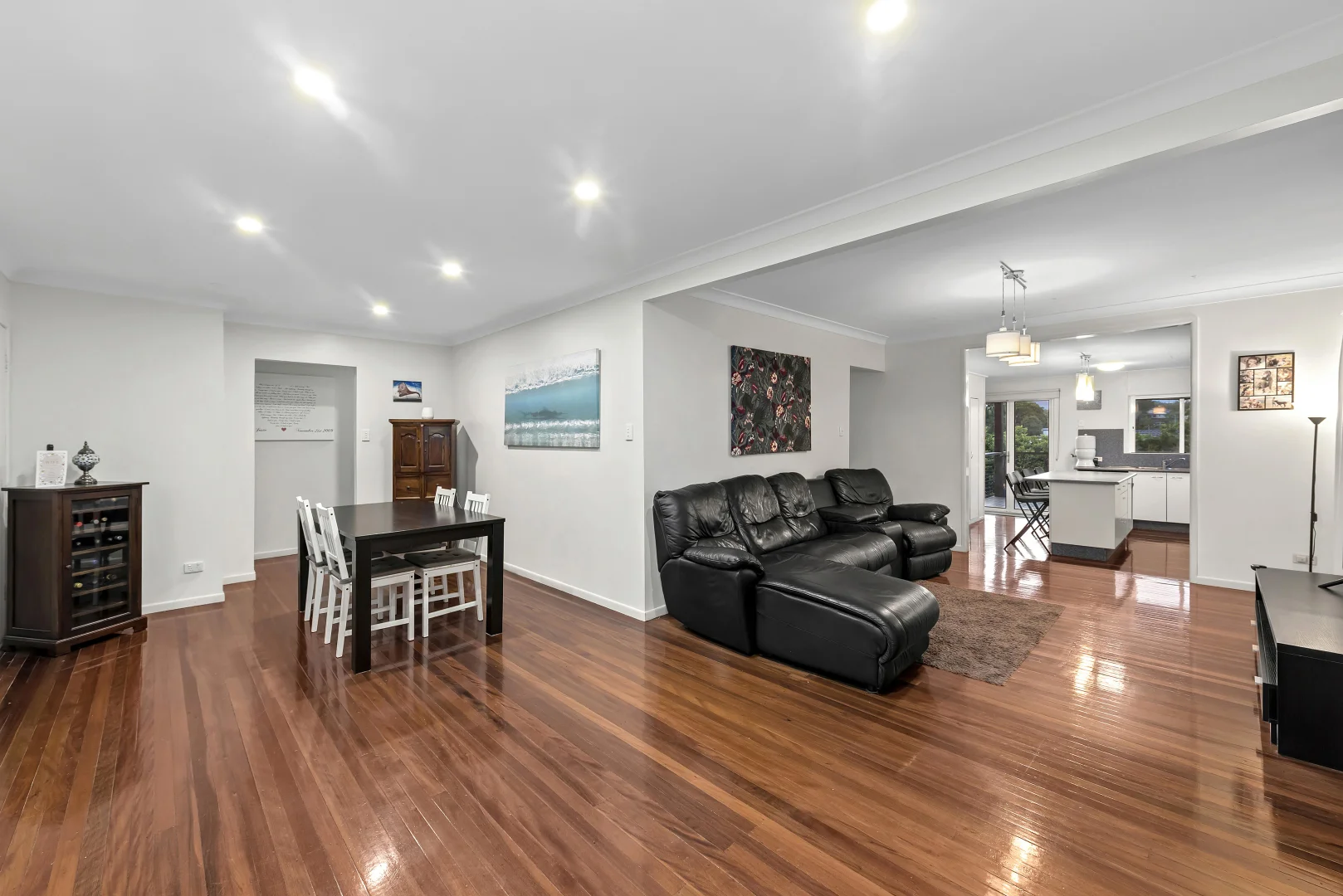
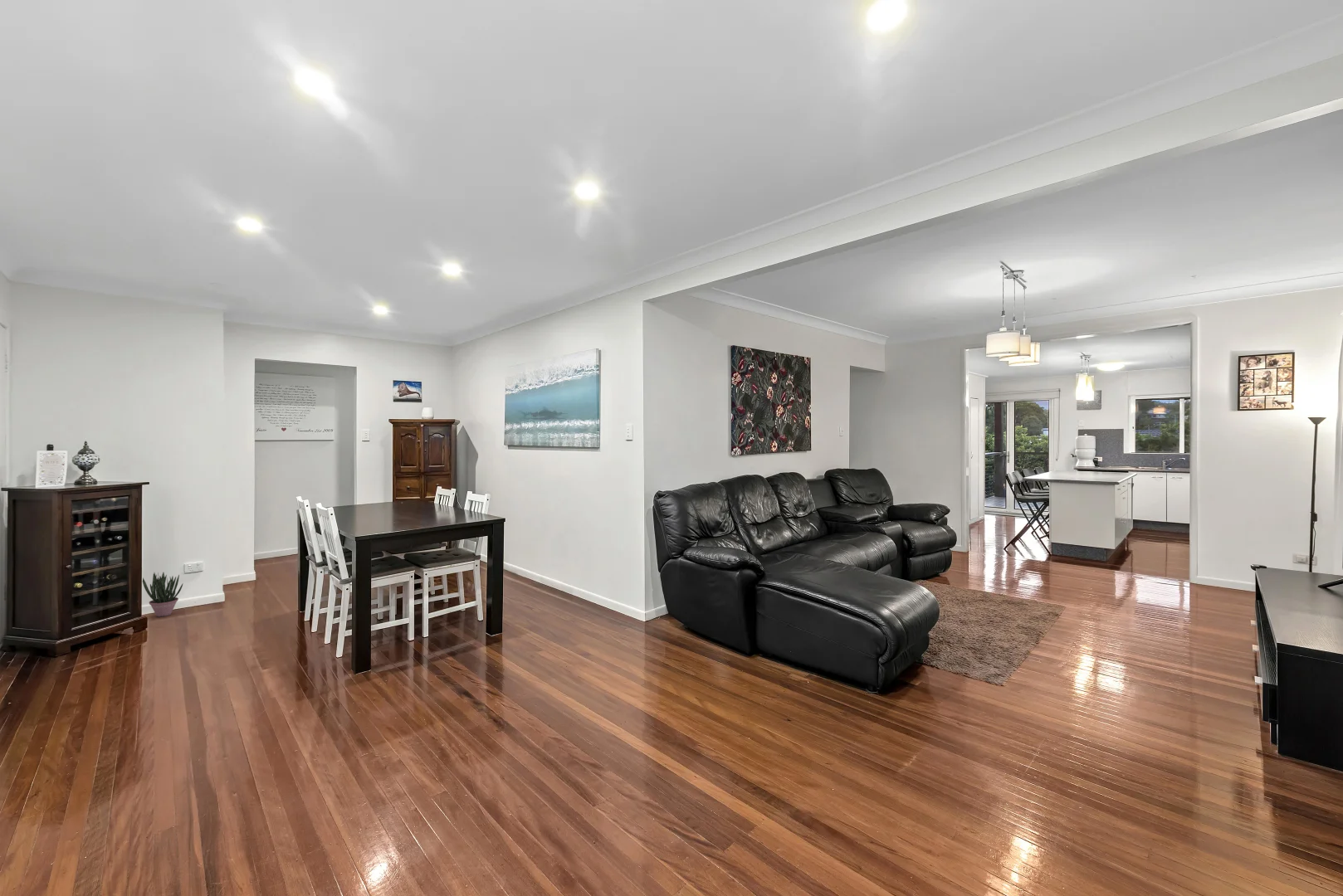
+ potted plant [142,572,184,618]
